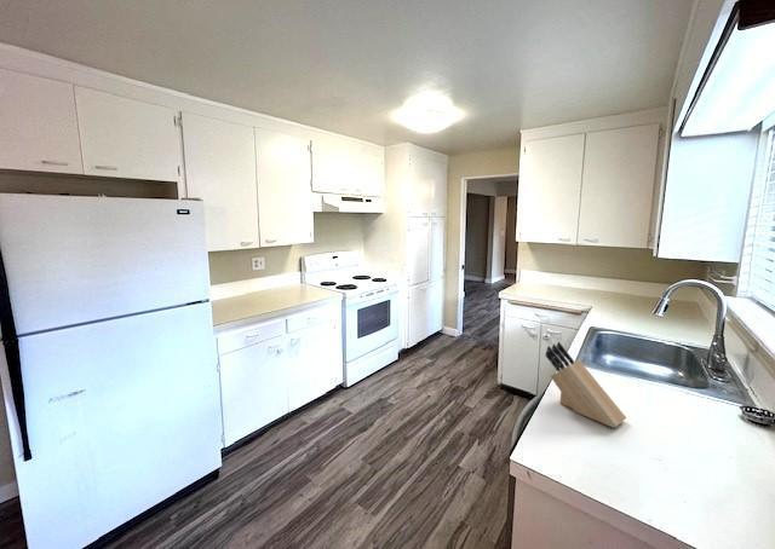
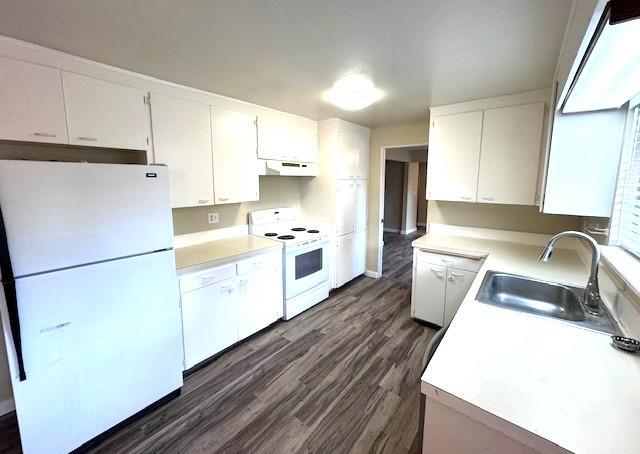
- knife block [544,341,627,429]
